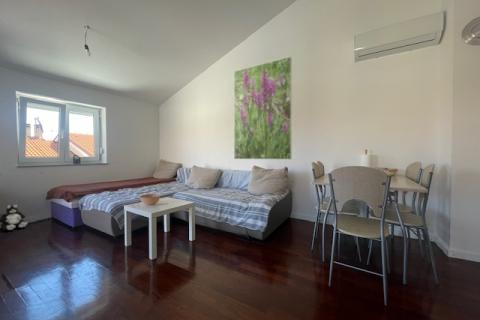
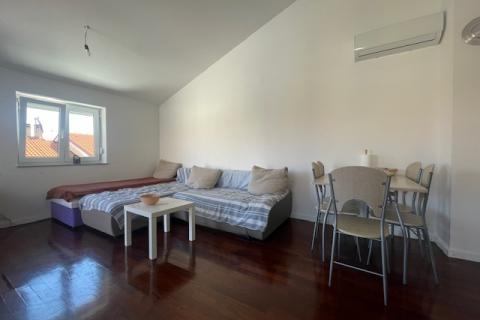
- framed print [233,56,293,160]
- plush toy [0,203,28,231]
